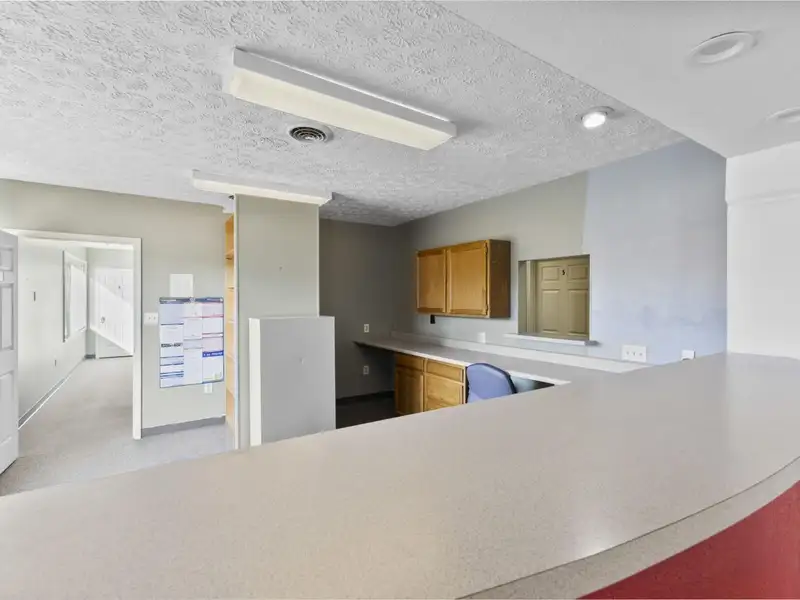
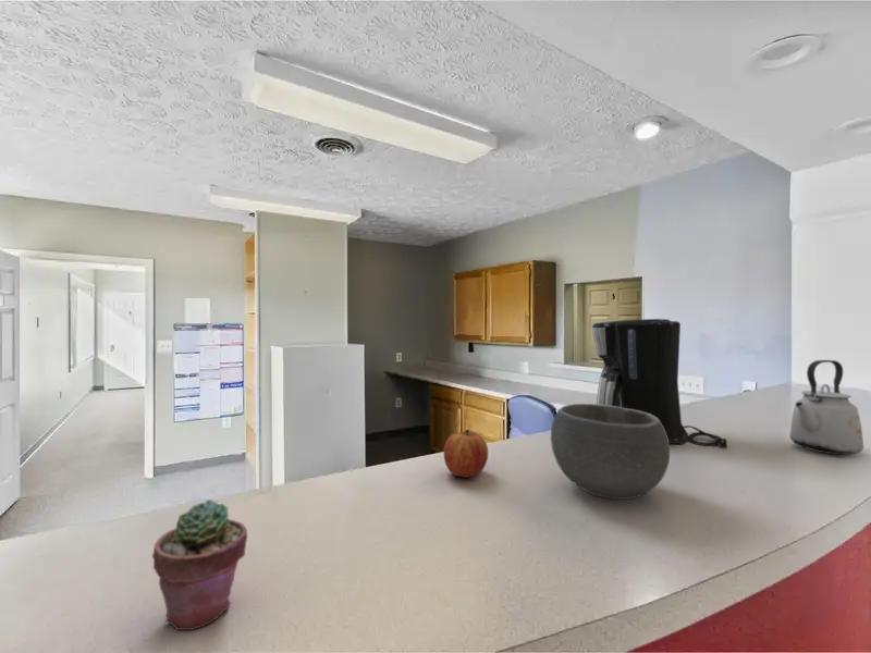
+ apple [443,429,489,478]
+ bowl [550,403,671,501]
+ potted succulent [151,498,248,631]
+ coffee maker [591,318,728,449]
+ kettle [788,359,864,456]
